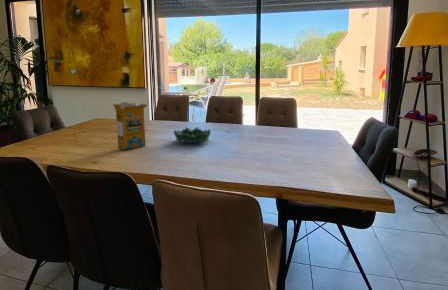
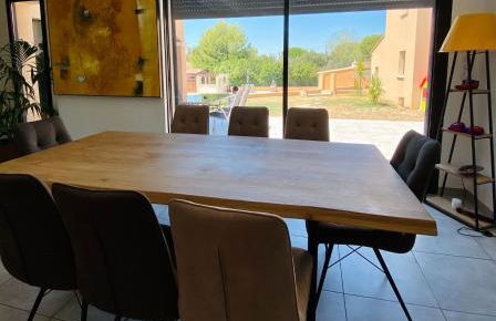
- cereal box [112,101,148,151]
- decorative bowl [173,126,212,144]
